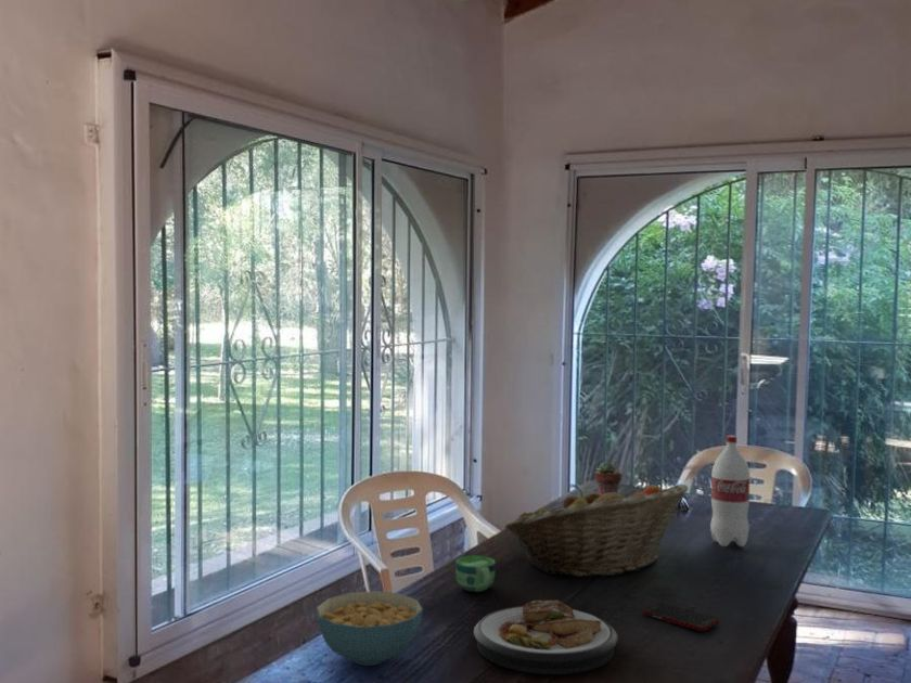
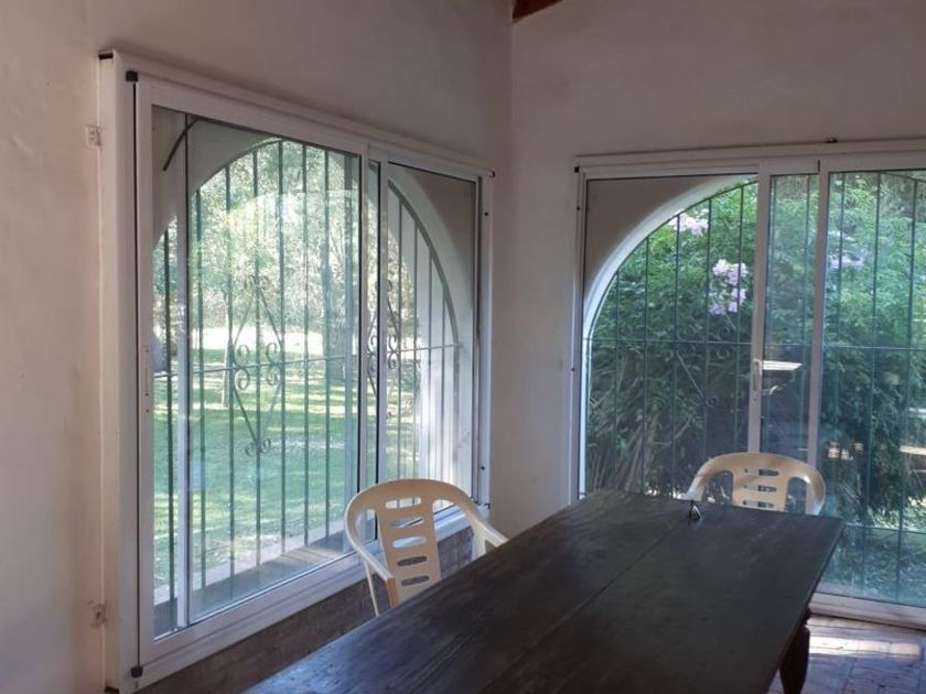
- potted succulent [593,461,624,495]
- fruit basket [503,482,690,578]
- cup [454,555,497,593]
- bottle [709,435,752,547]
- plate [473,600,619,675]
- cereal bowl [316,590,424,667]
- cell phone [642,602,720,632]
